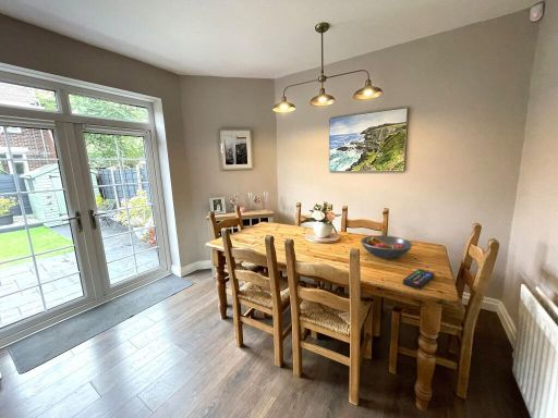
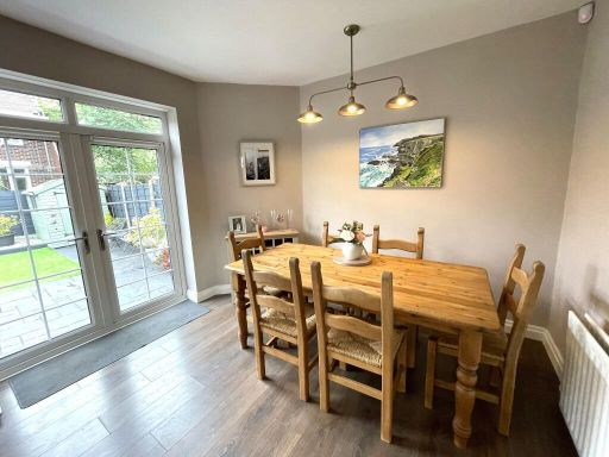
- remote control [402,268,436,290]
- fruit bowl [360,234,414,259]
